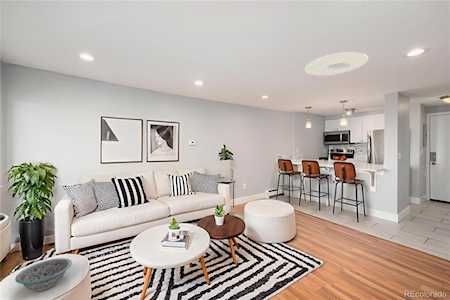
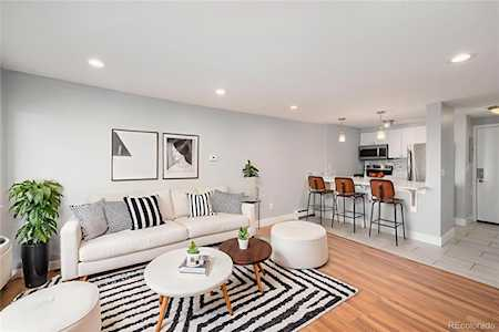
- ceiling light [304,51,369,77]
- decorative bowl [14,257,73,292]
